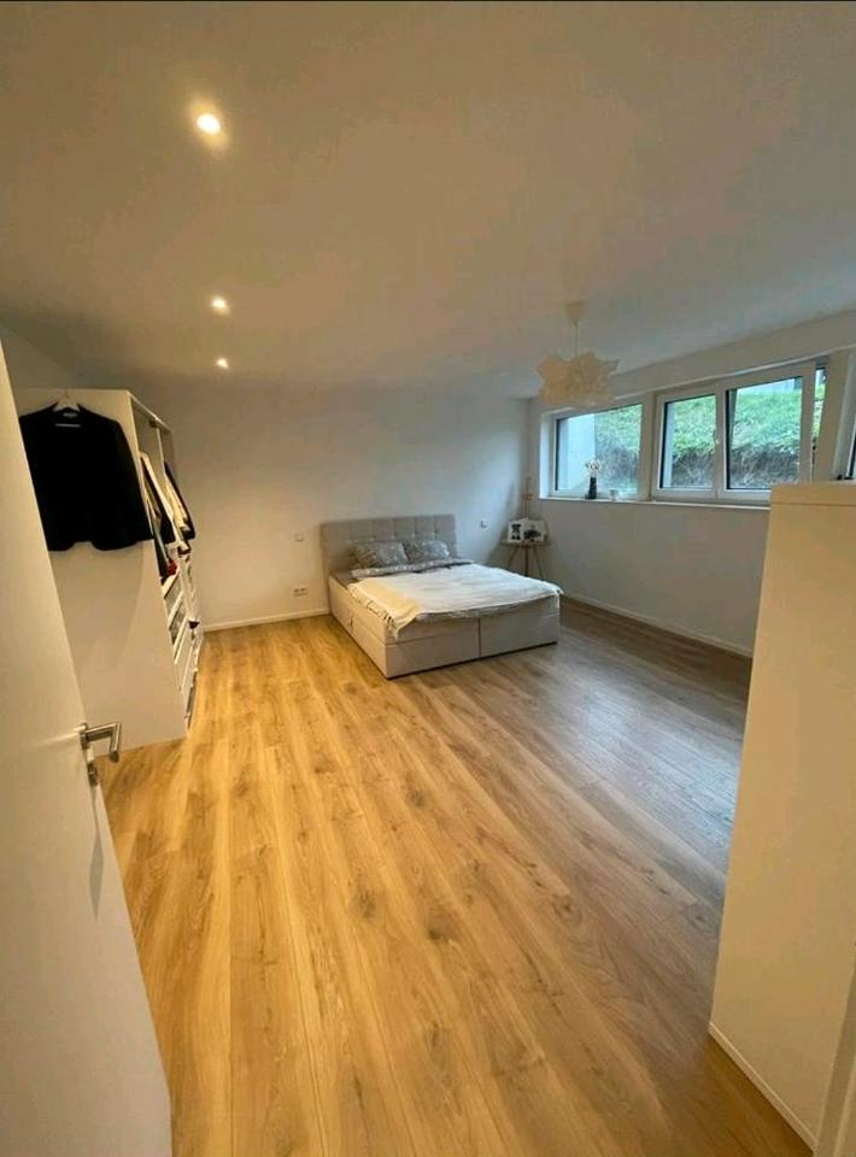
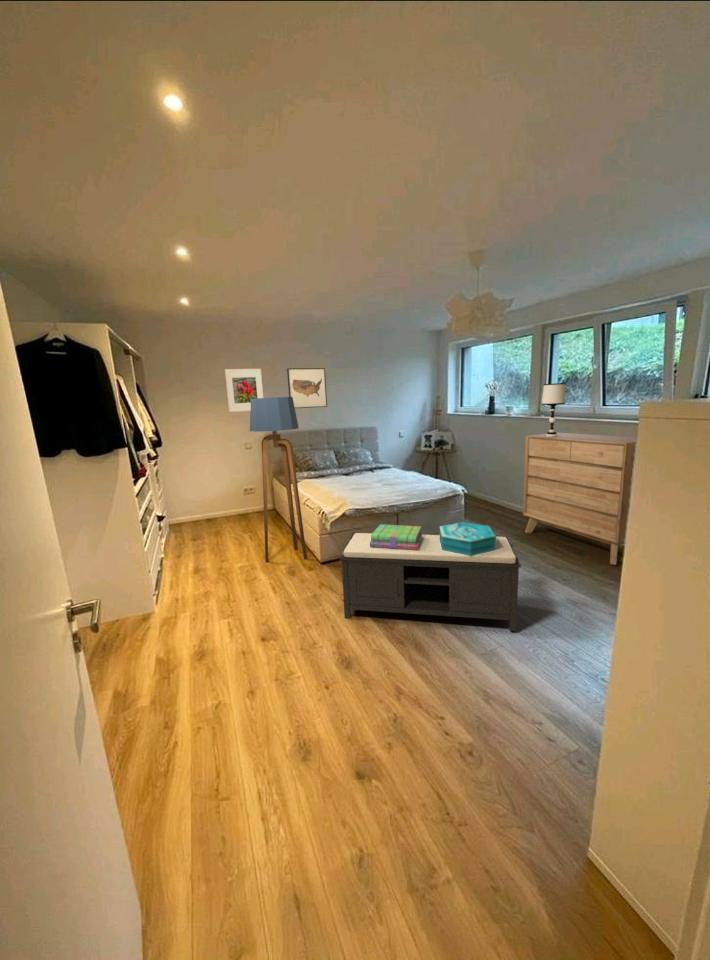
+ decorative box [439,521,496,556]
+ bench [339,531,522,632]
+ dresser [522,432,637,566]
+ floor lamp [249,396,308,563]
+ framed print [224,368,264,413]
+ table lamp [541,382,566,437]
+ wall art [286,367,328,409]
+ stack of books [370,523,423,550]
